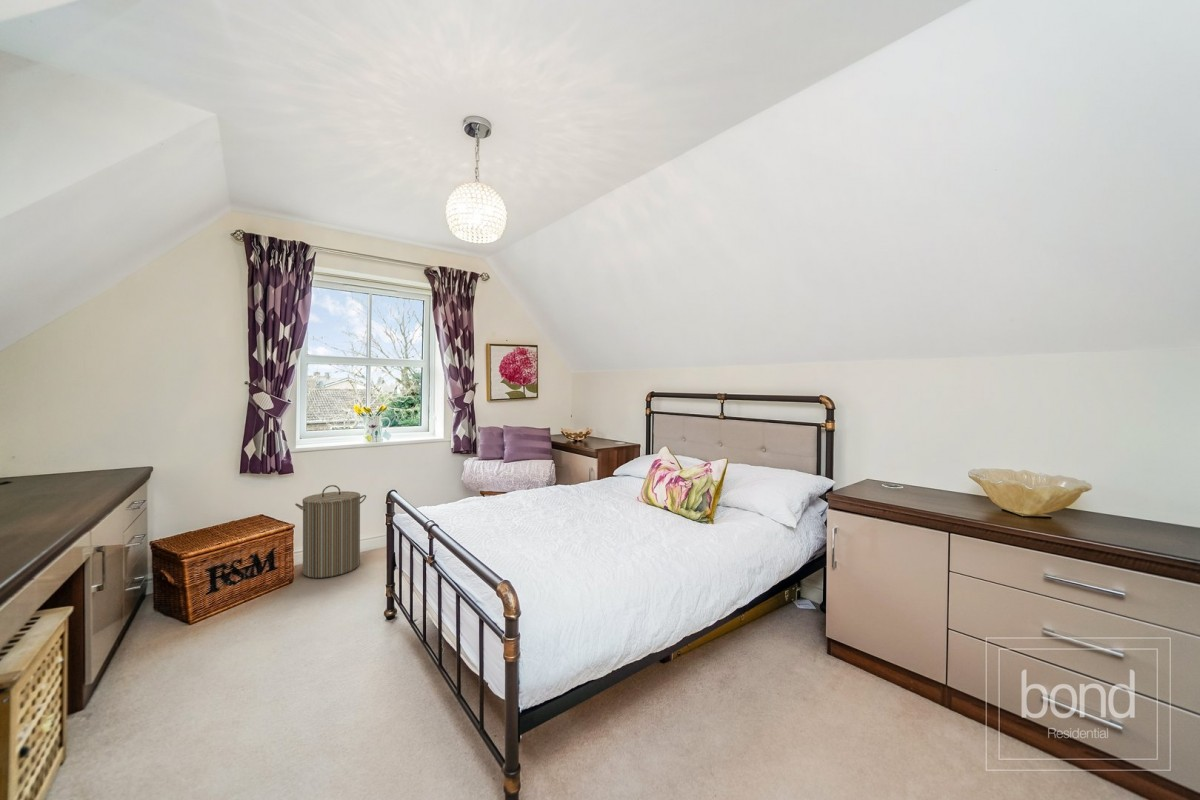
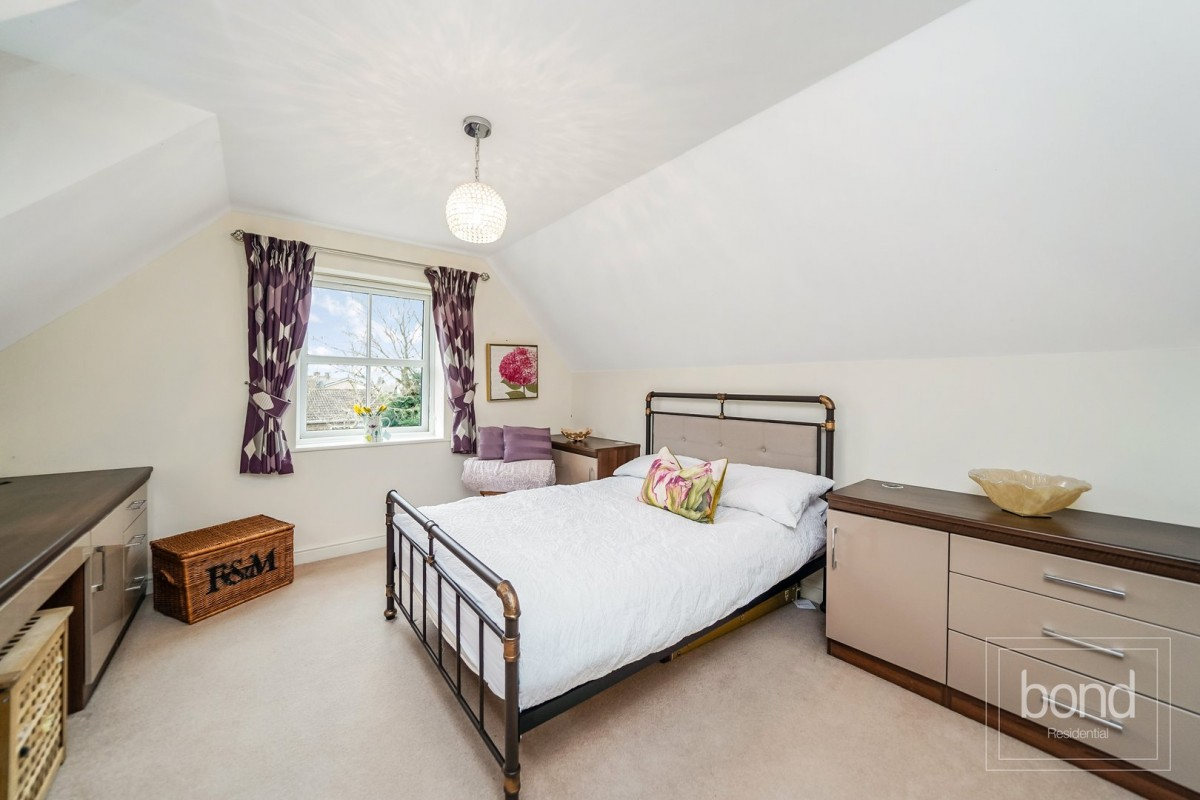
- laundry hamper [294,484,367,579]
